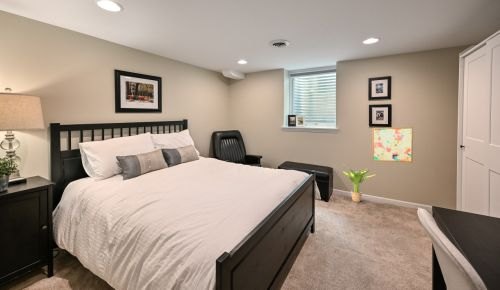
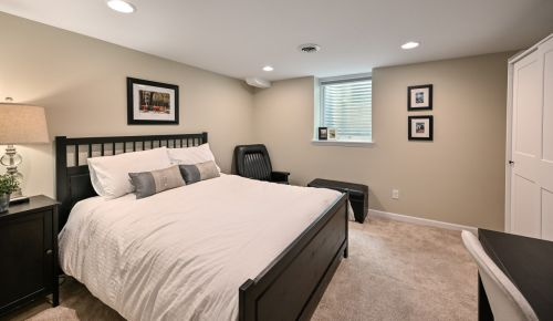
- potted plant [342,163,375,203]
- wall art [371,126,414,164]
